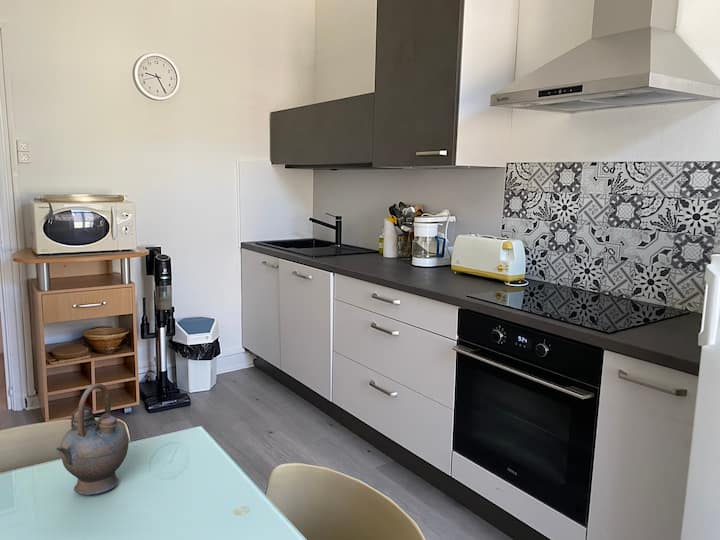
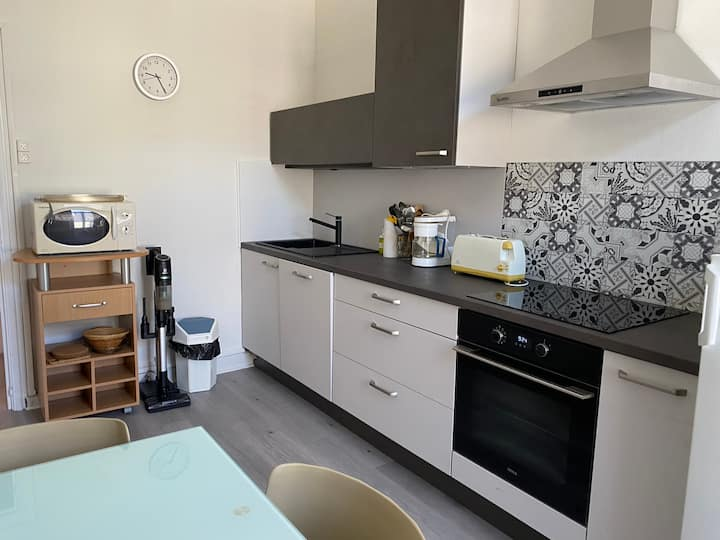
- teapot [55,382,130,496]
